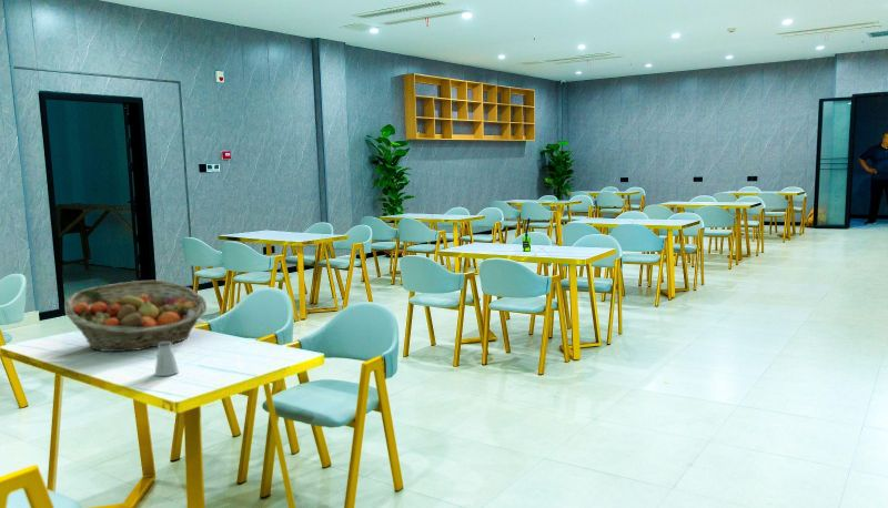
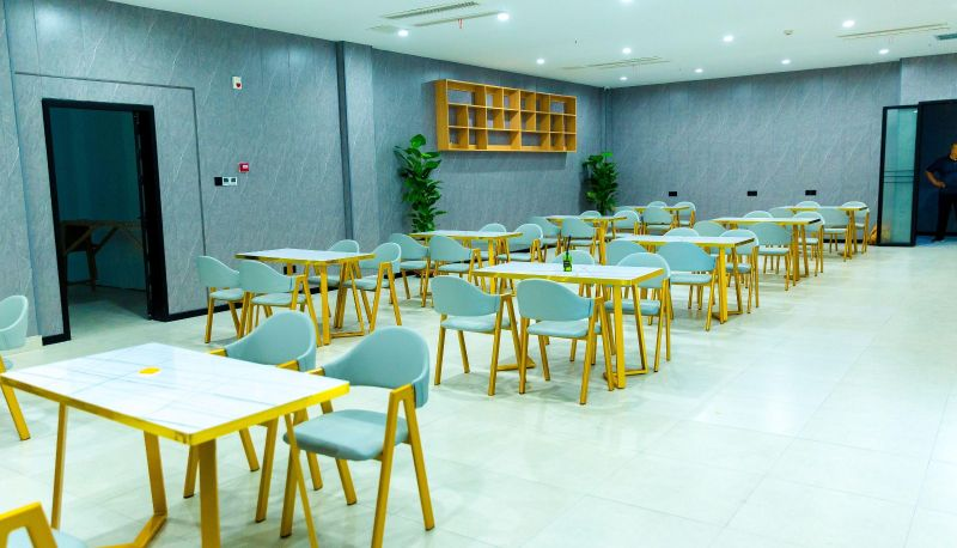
- fruit basket [63,280,208,353]
- saltshaker [154,342,180,377]
